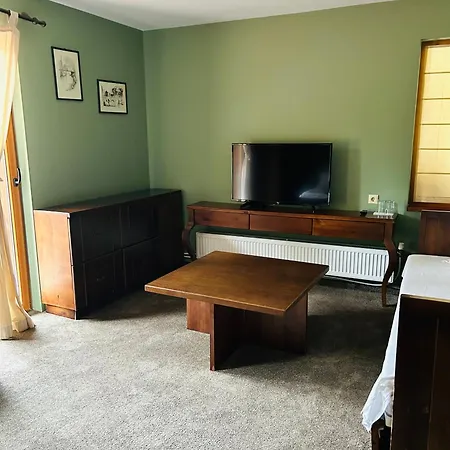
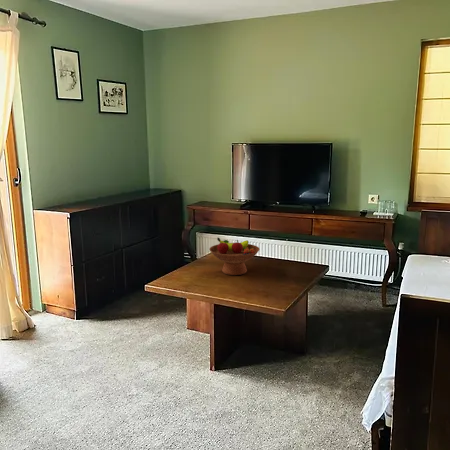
+ fruit bowl [208,237,261,276]
